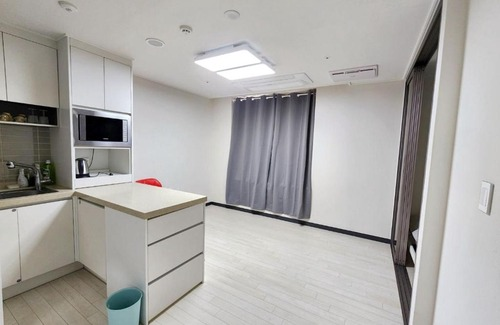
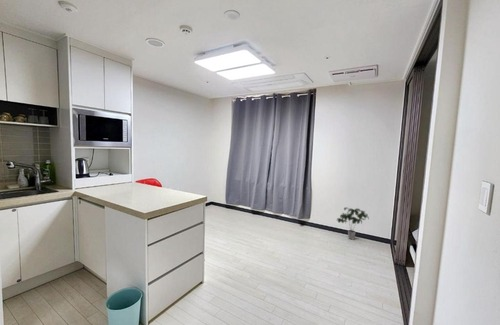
+ potted plant [336,206,370,241]
